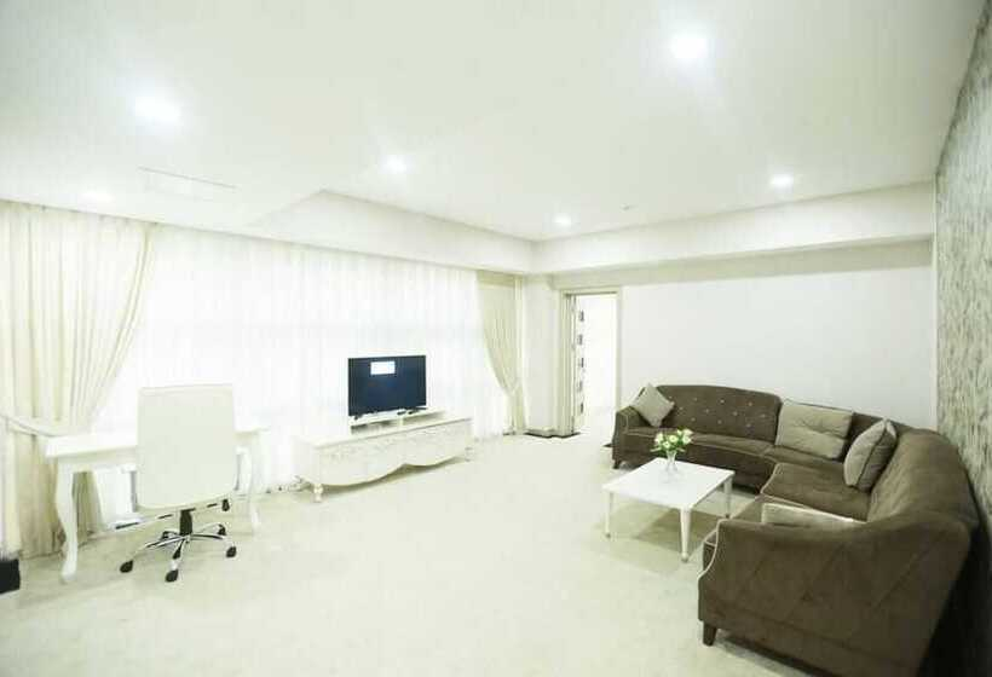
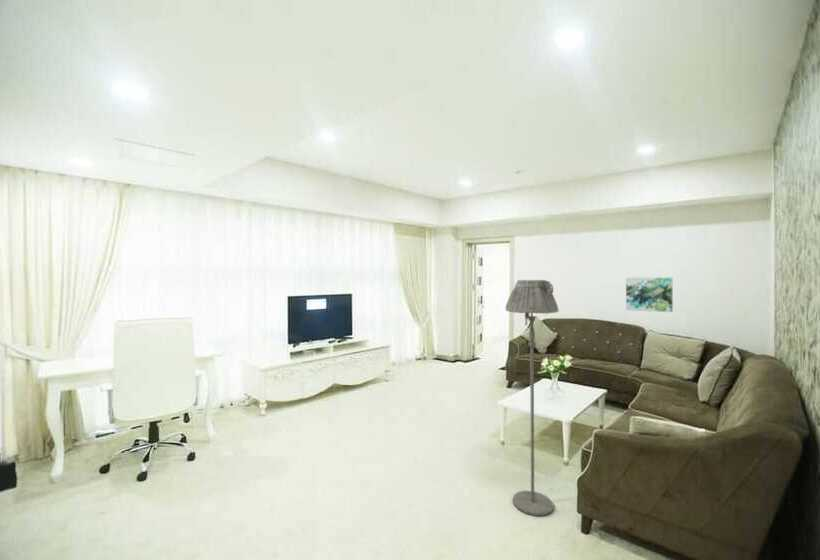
+ wall art [625,277,674,313]
+ floor lamp [505,279,560,517]
